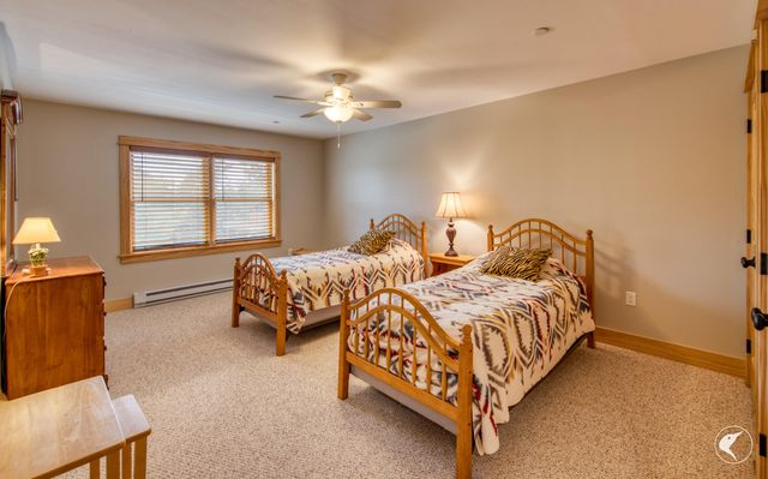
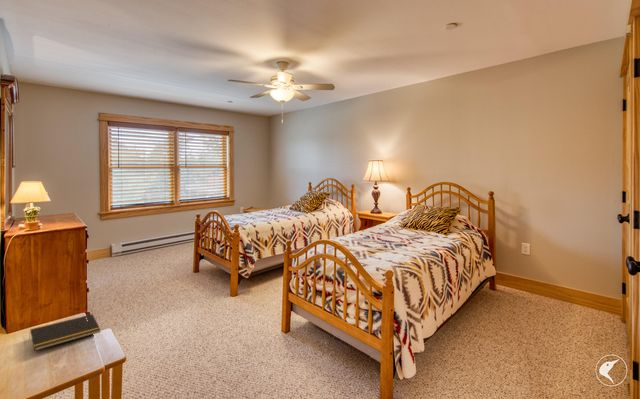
+ notepad [28,313,102,352]
